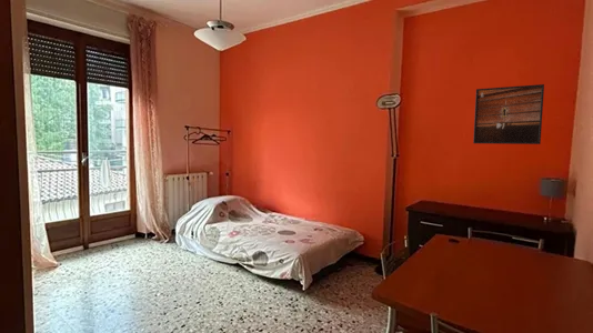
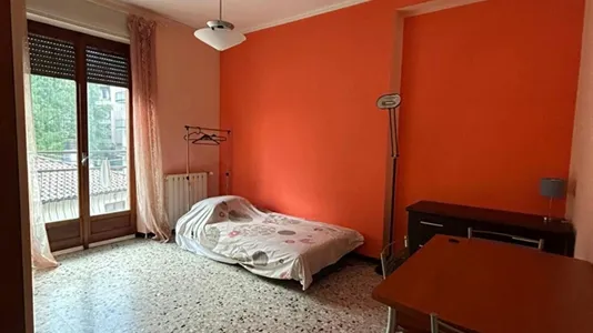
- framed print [472,83,545,145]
